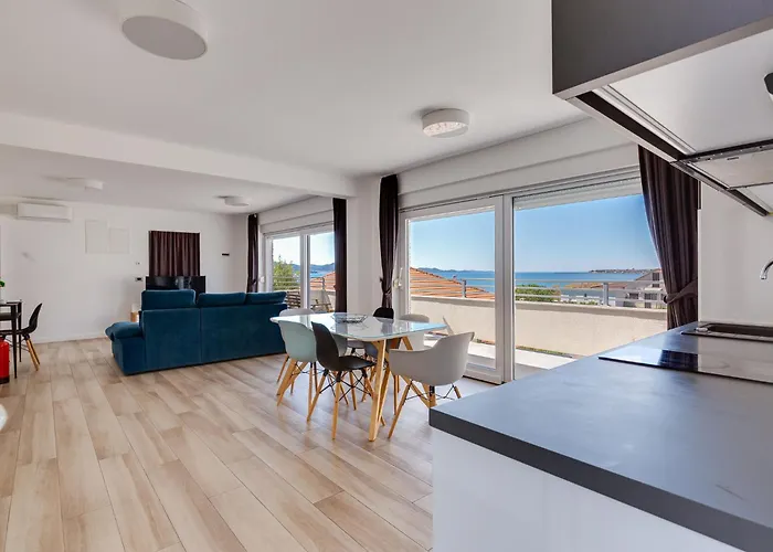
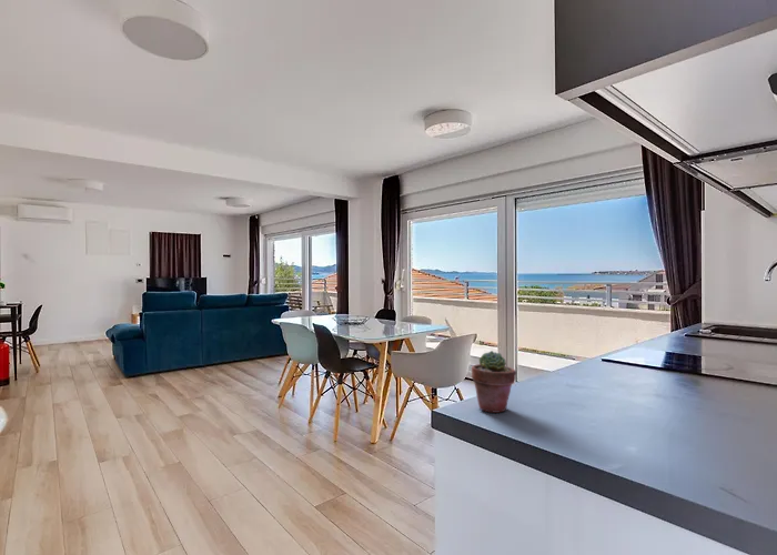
+ potted succulent [471,350,517,414]
